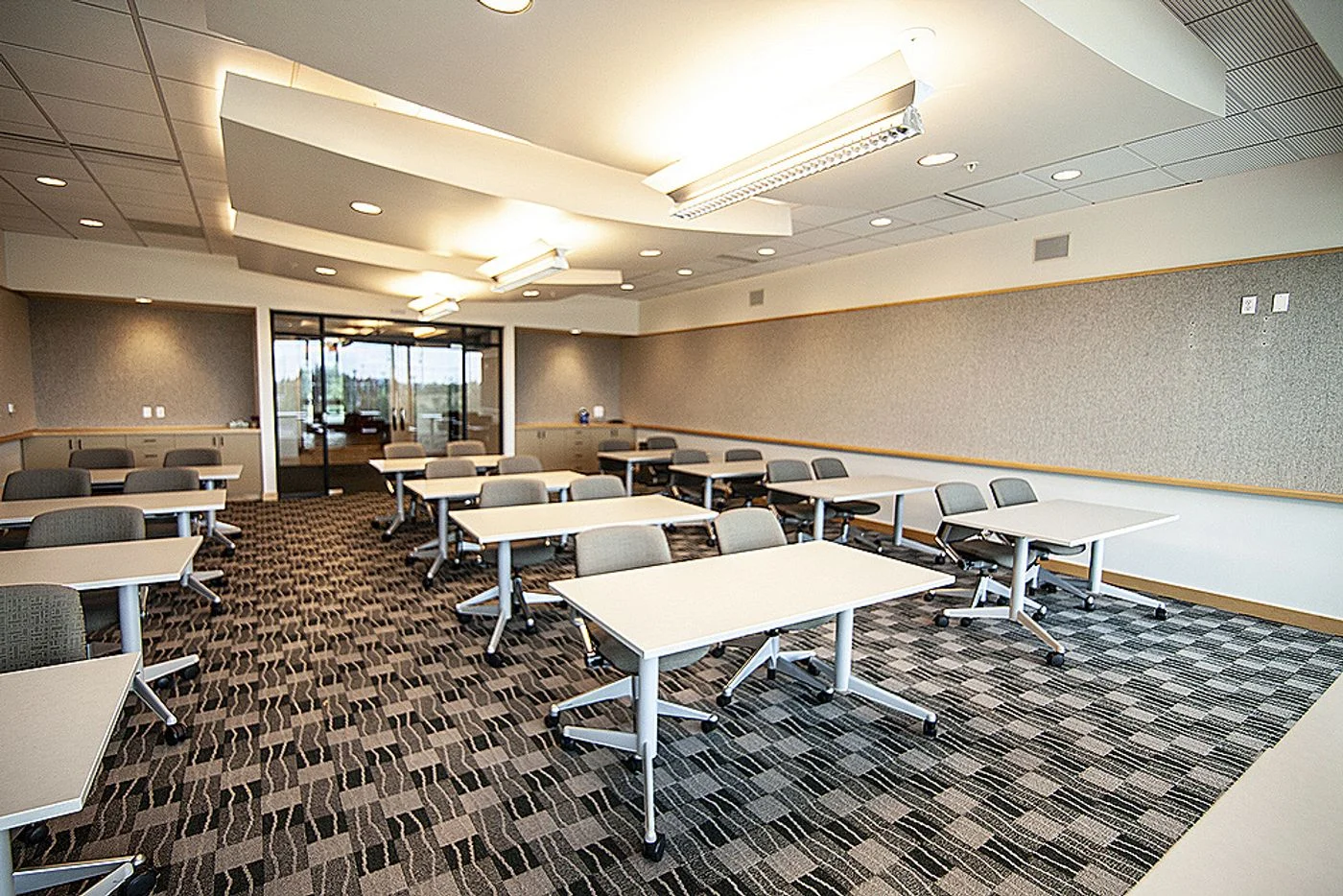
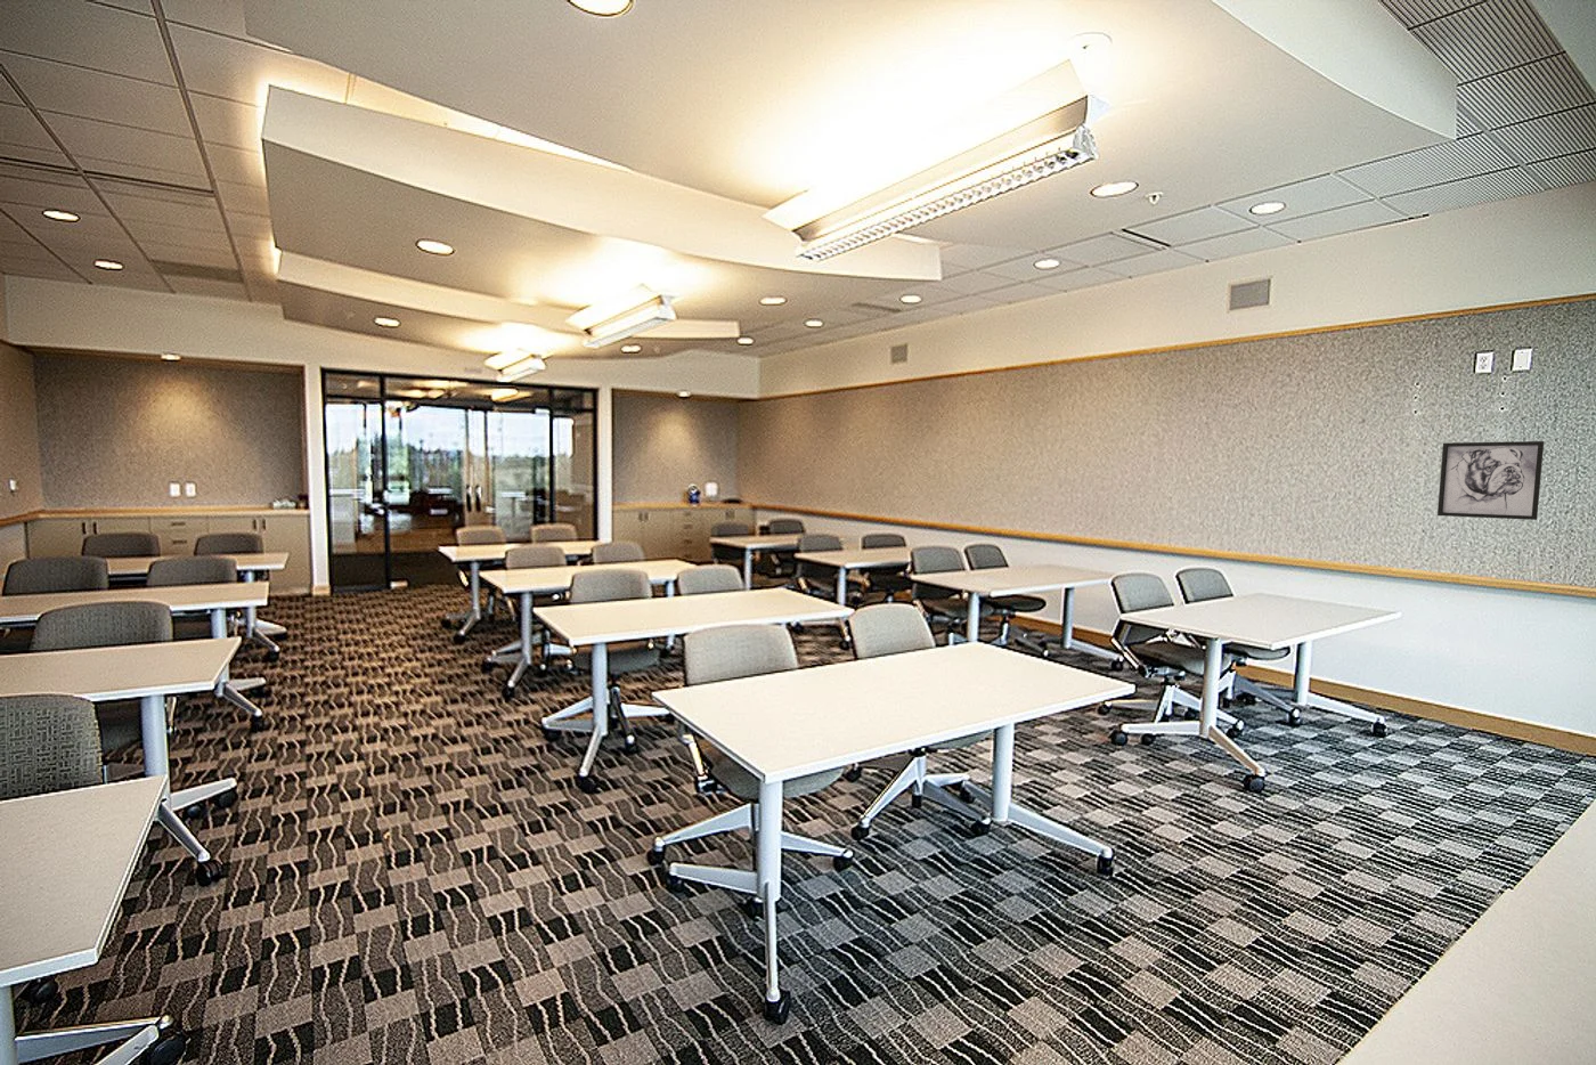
+ wall art [1437,440,1545,521]
